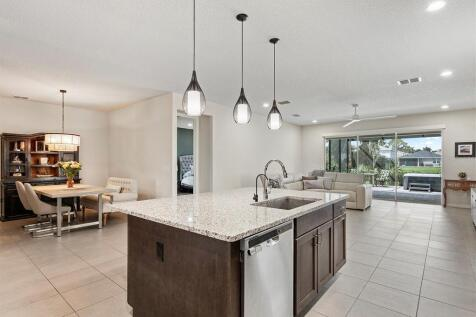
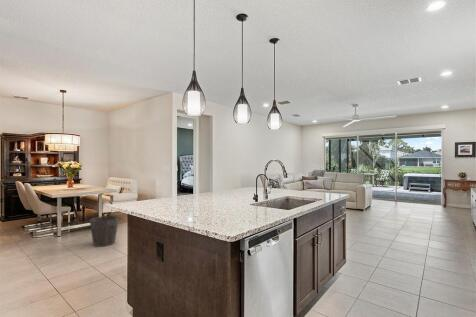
+ waste bin [89,215,120,247]
